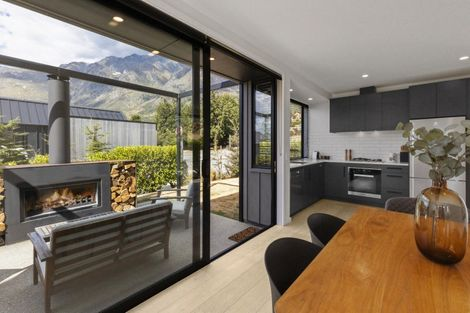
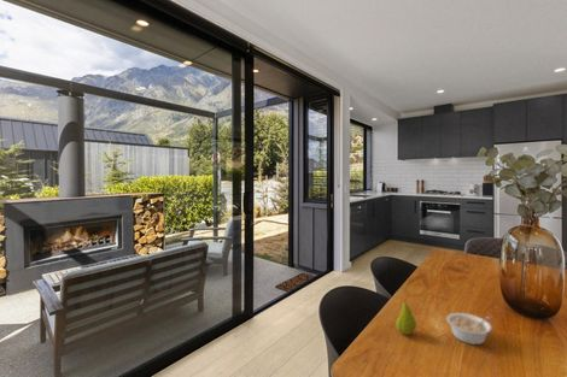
+ fruit [394,298,417,336]
+ legume [445,312,495,346]
